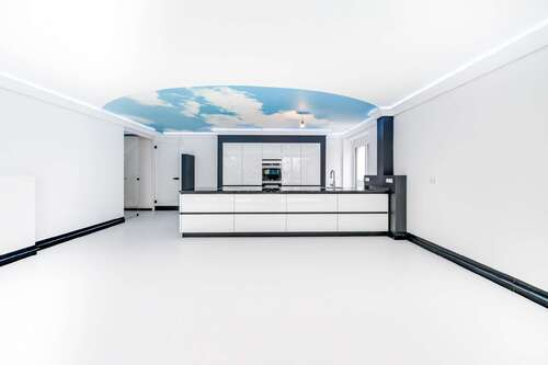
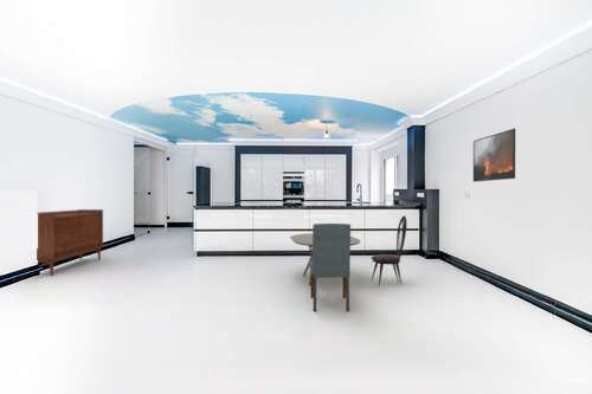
+ dining chair [371,214,407,288]
+ dining chair [309,222,352,312]
+ sideboard [36,208,104,277]
+ dining table [289,232,362,286]
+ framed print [472,128,516,183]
